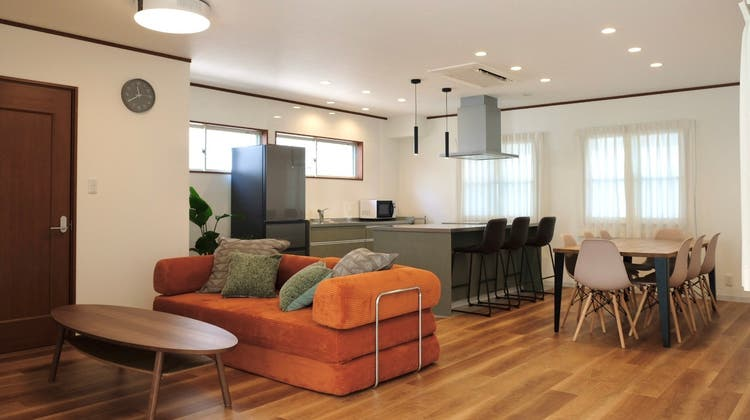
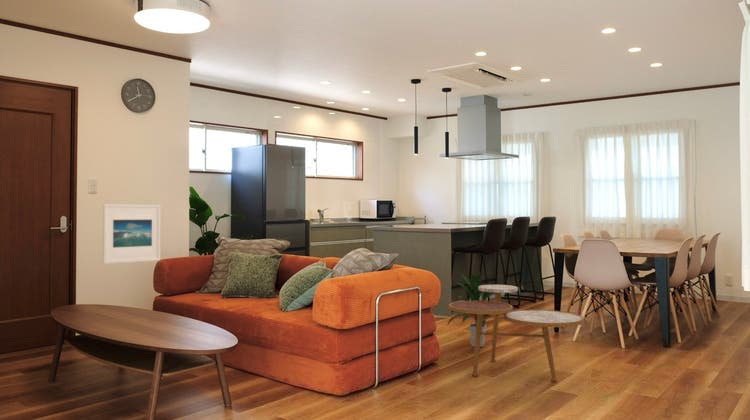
+ indoor plant [446,271,502,348]
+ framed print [102,203,162,265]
+ side table [448,284,585,382]
